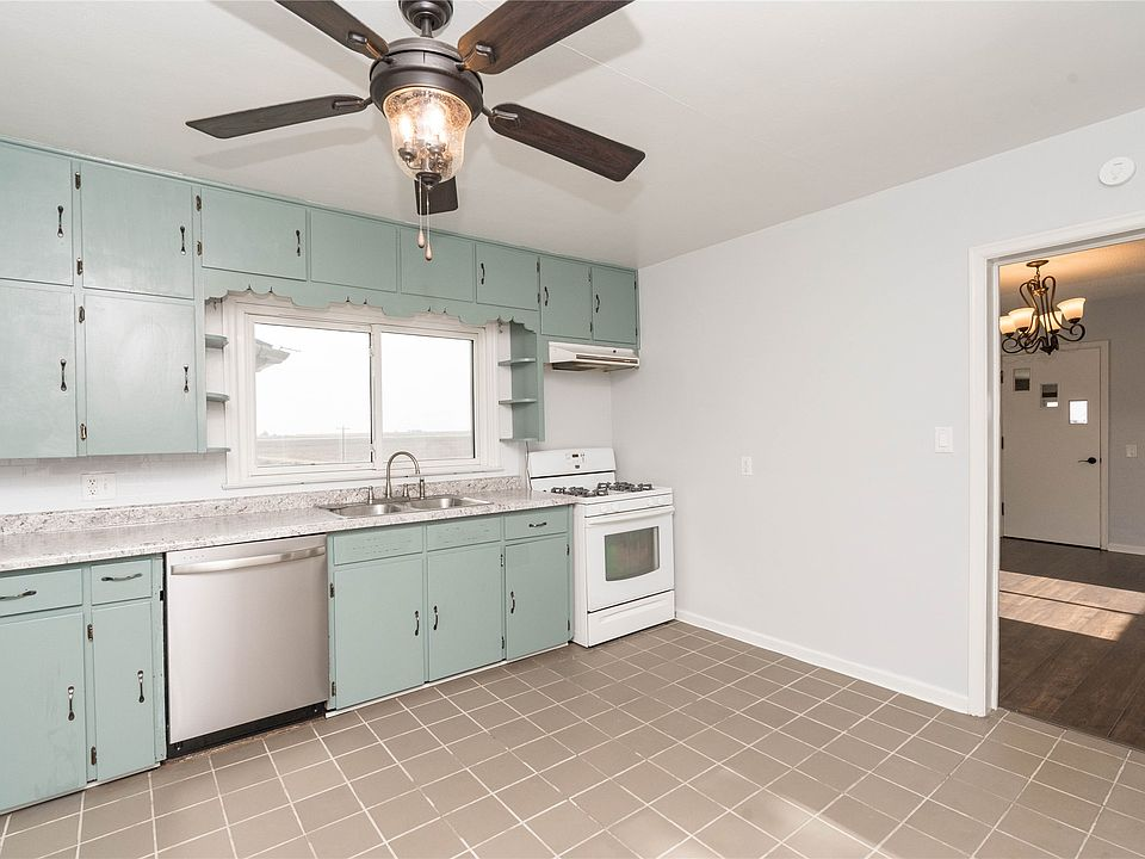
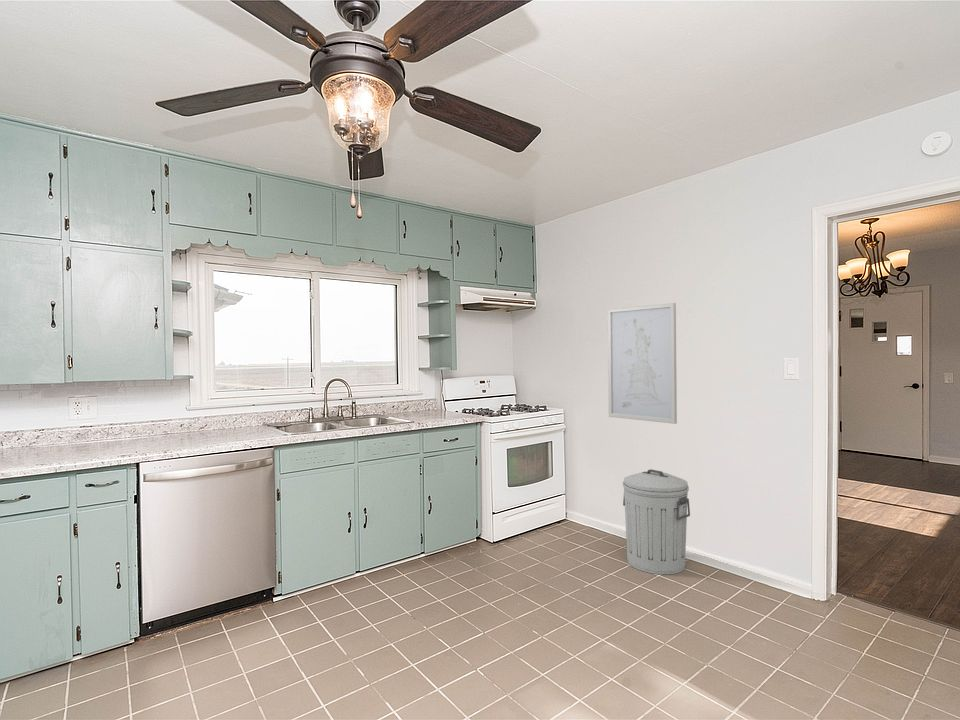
+ trash can [622,468,691,575]
+ wall art [607,302,678,425]
